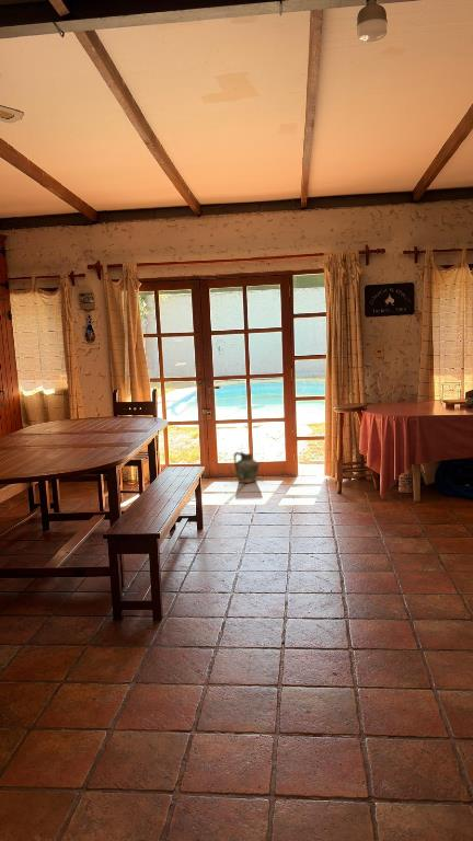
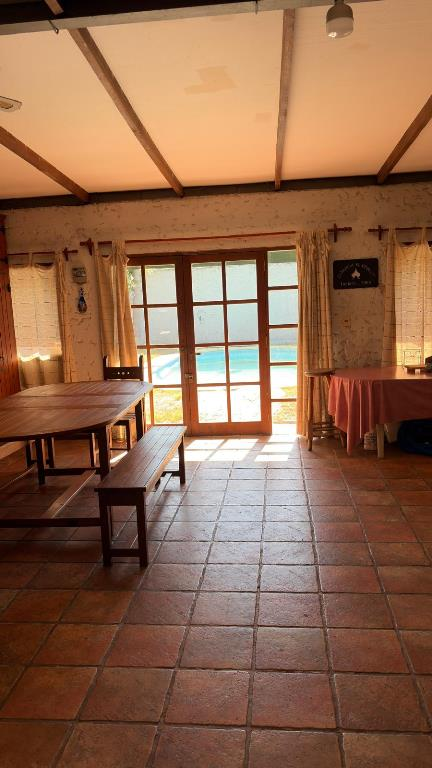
- ceramic jug [233,450,259,484]
